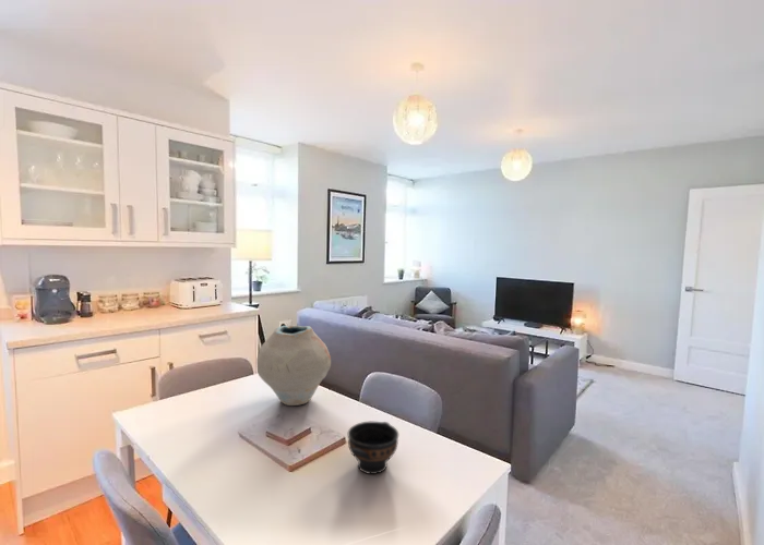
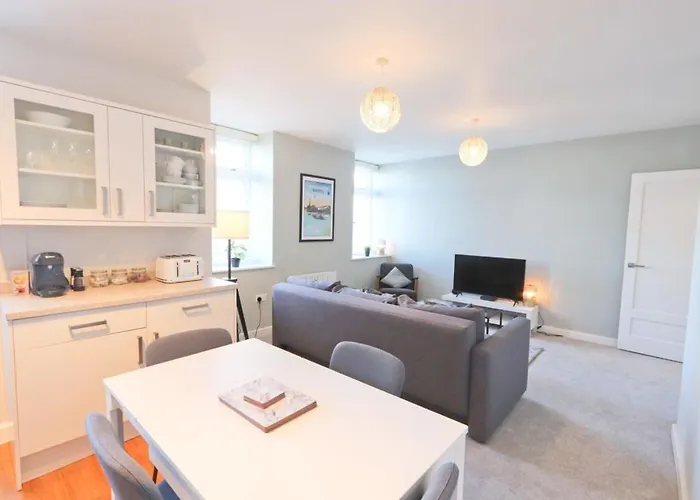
- bowl [347,421,399,475]
- vase [255,325,332,407]
